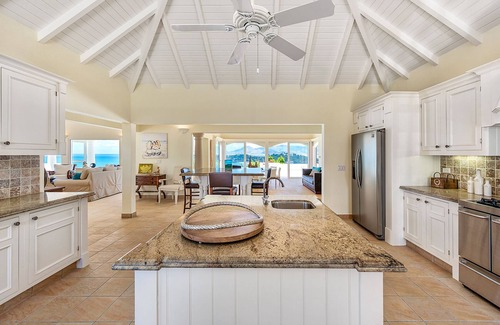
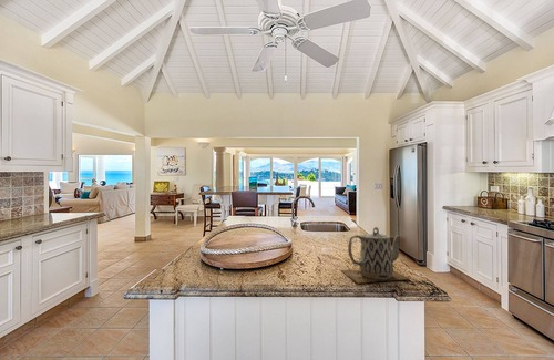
+ teapot [340,226,411,285]
